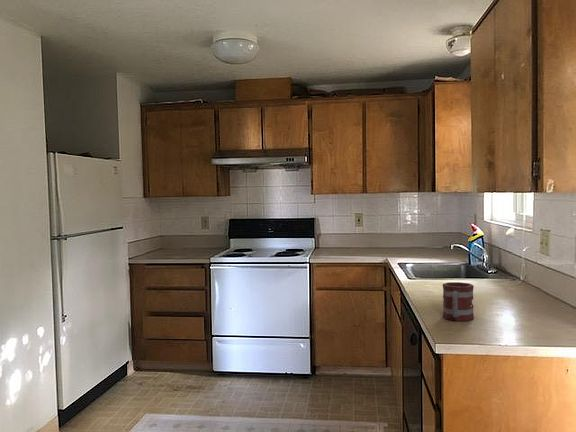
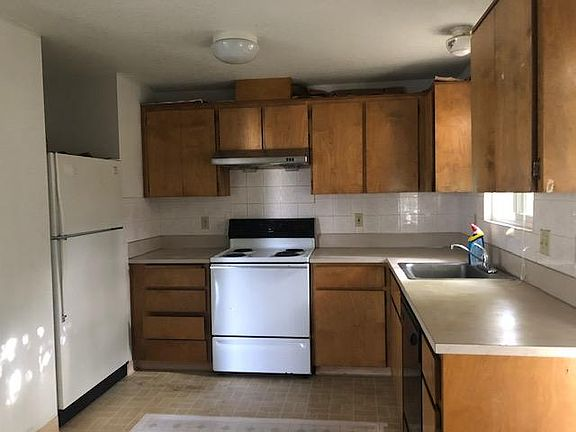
- mug [442,281,475,322]
